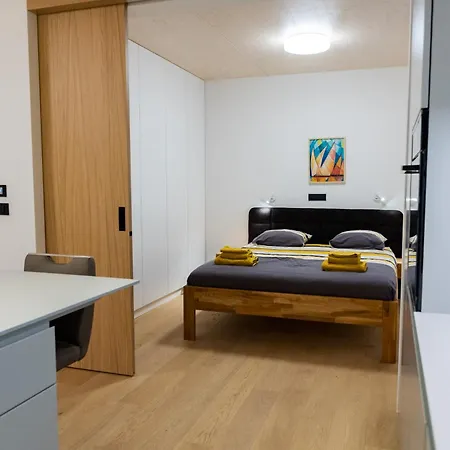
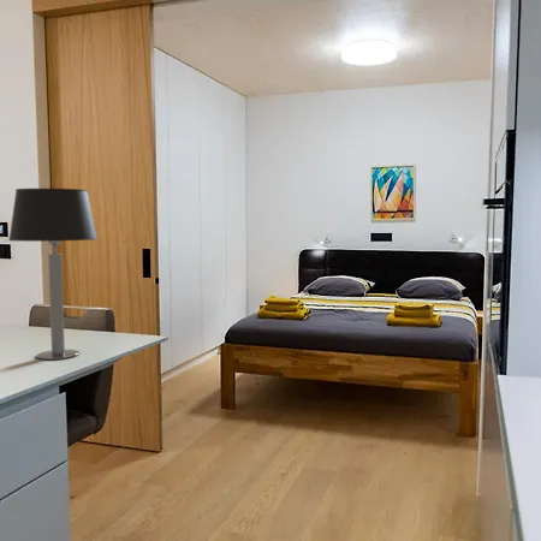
+ table lamp [7,188,99,361]
